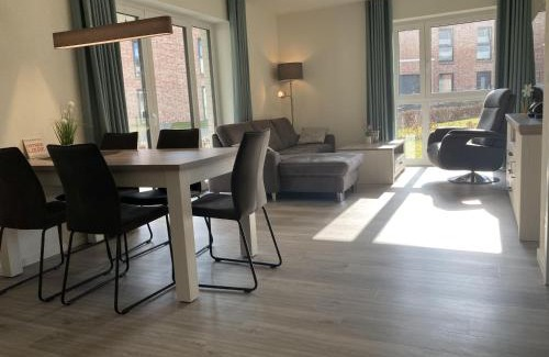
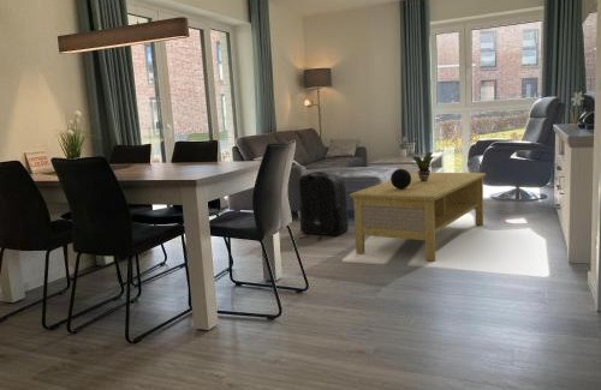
+ coffee table [349,172,487,263]
+ potted plant [405,151,442,181]
+ decorative sphere [389,168,411,188]
+ backpack [298,170,350,241]
